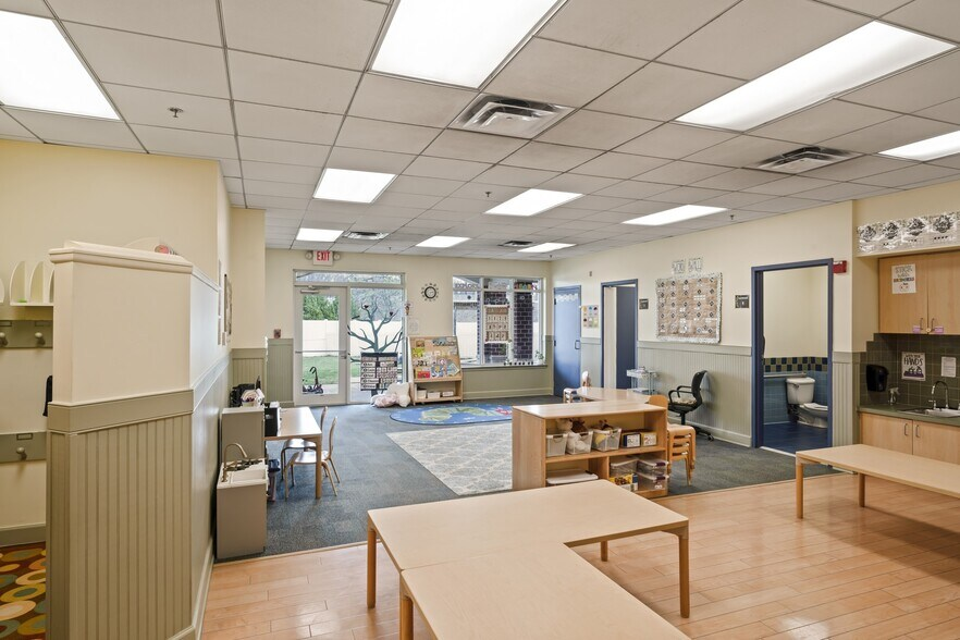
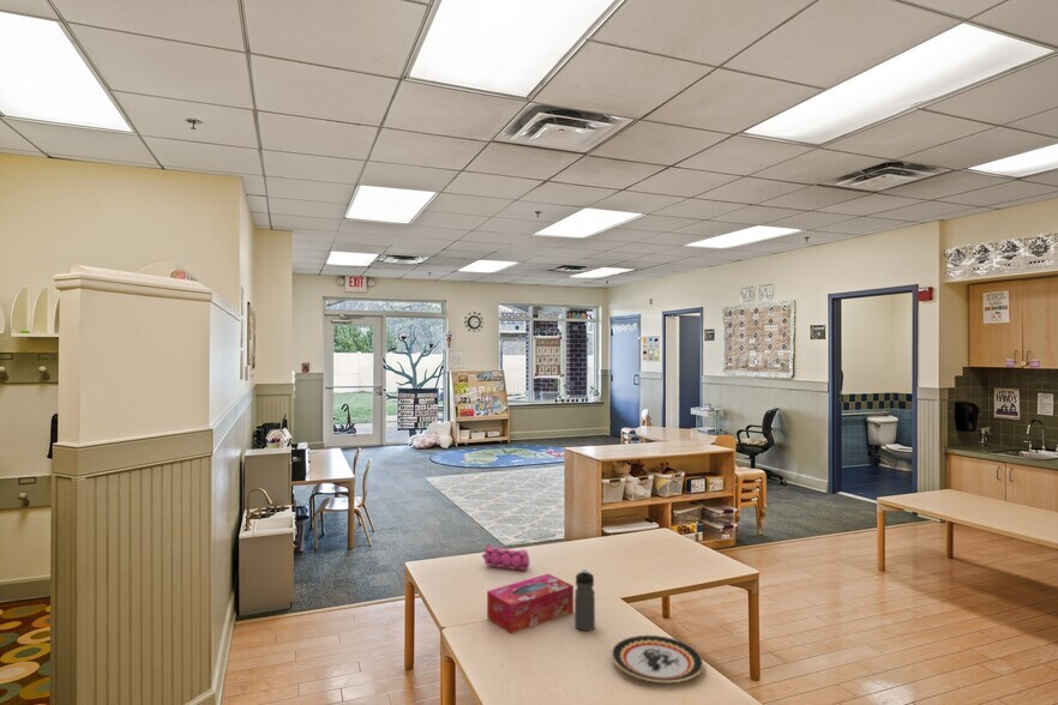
+ tissue box [486,573,575,634]
+ water bottle [573,568,596,632]
+ pencil case [481,543,531,572]
+ plate [611,634,705,683]
